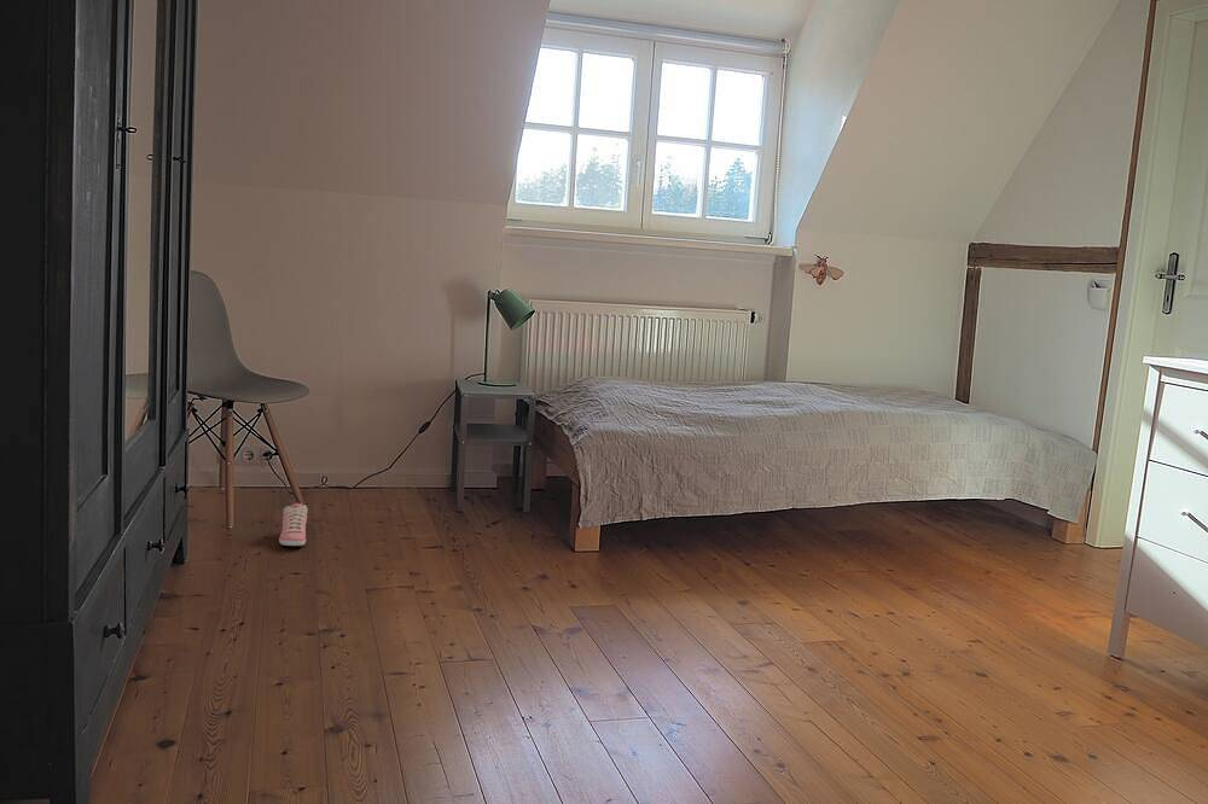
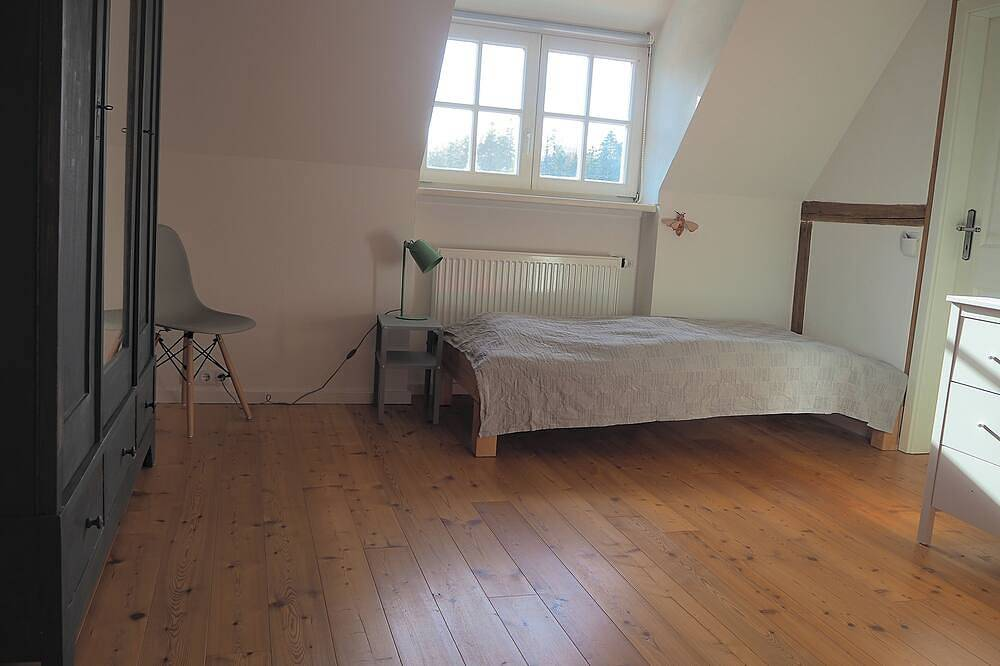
- sneaker [278,502,308,547]
